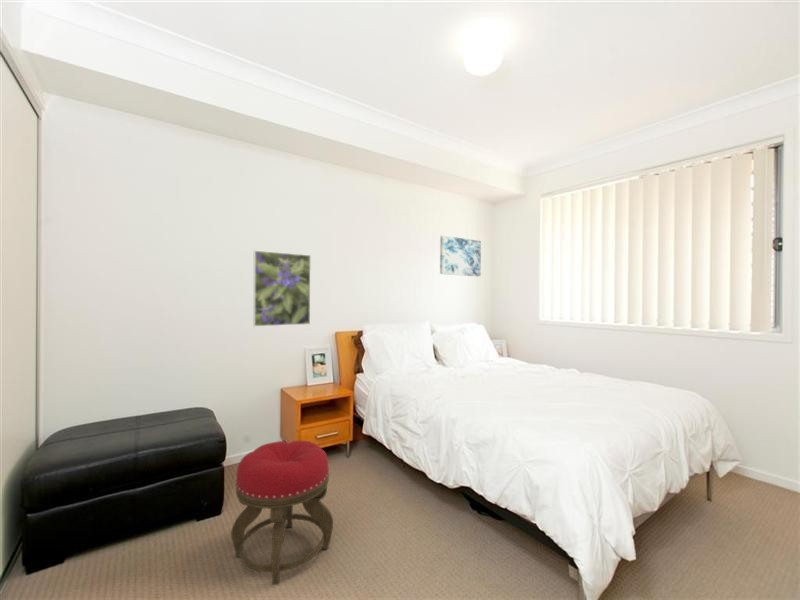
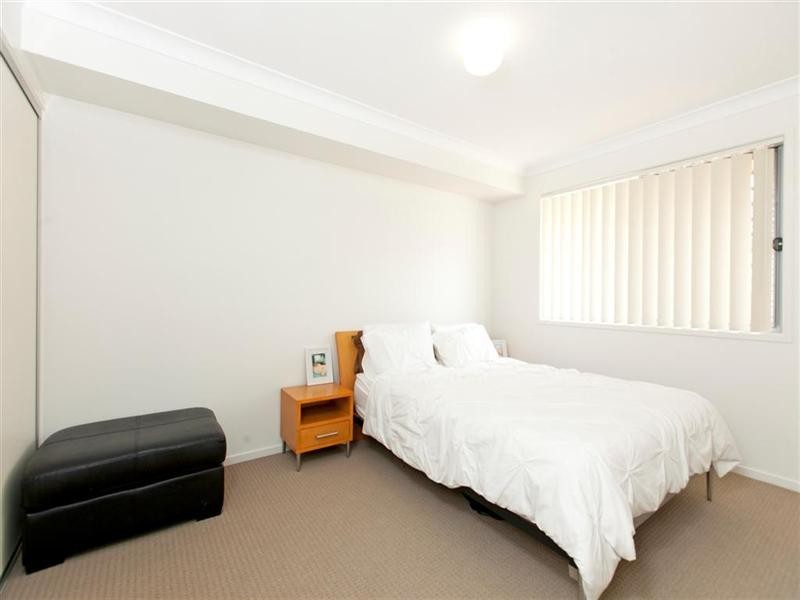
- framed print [252,250,312,327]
- wall art [439,235,482,277]
- stool [230,440,334,585]
